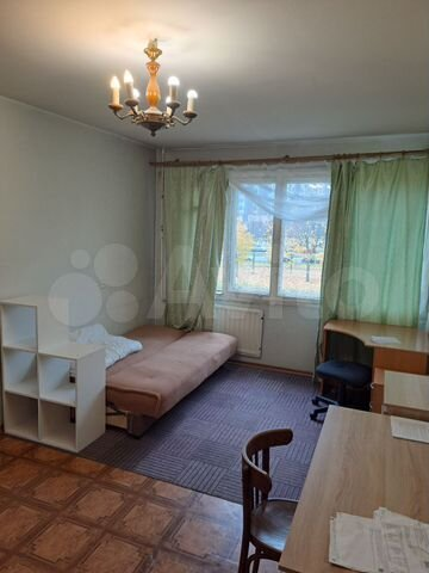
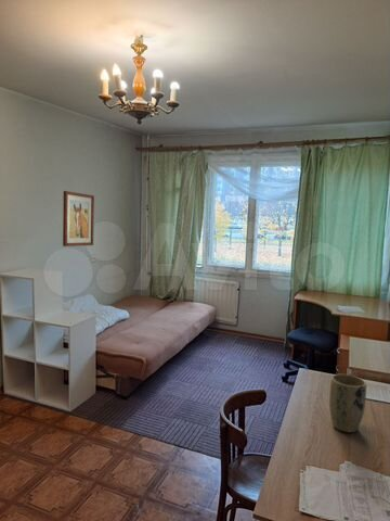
+ wall art [62,190,95,247]
+ plant pot [328,373,367,434]
